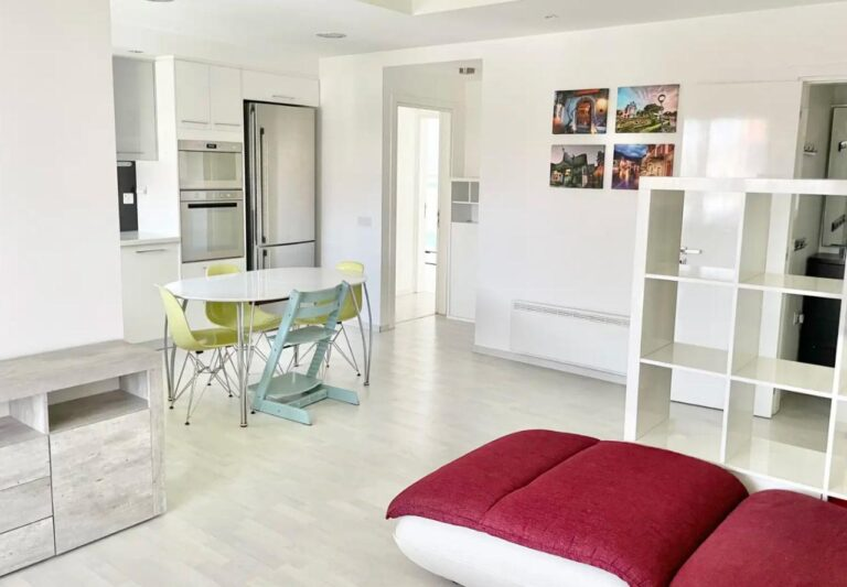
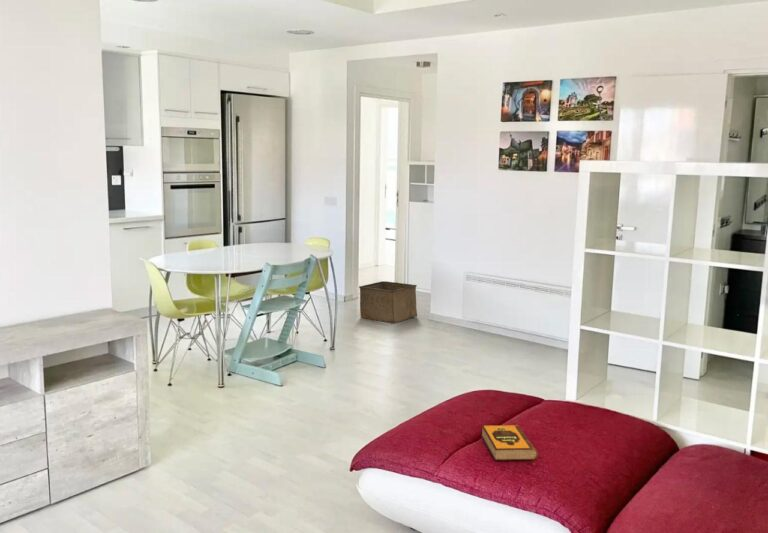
+ storage bin [358,280,418,325]
+ hardback book [480,424,539,462]
